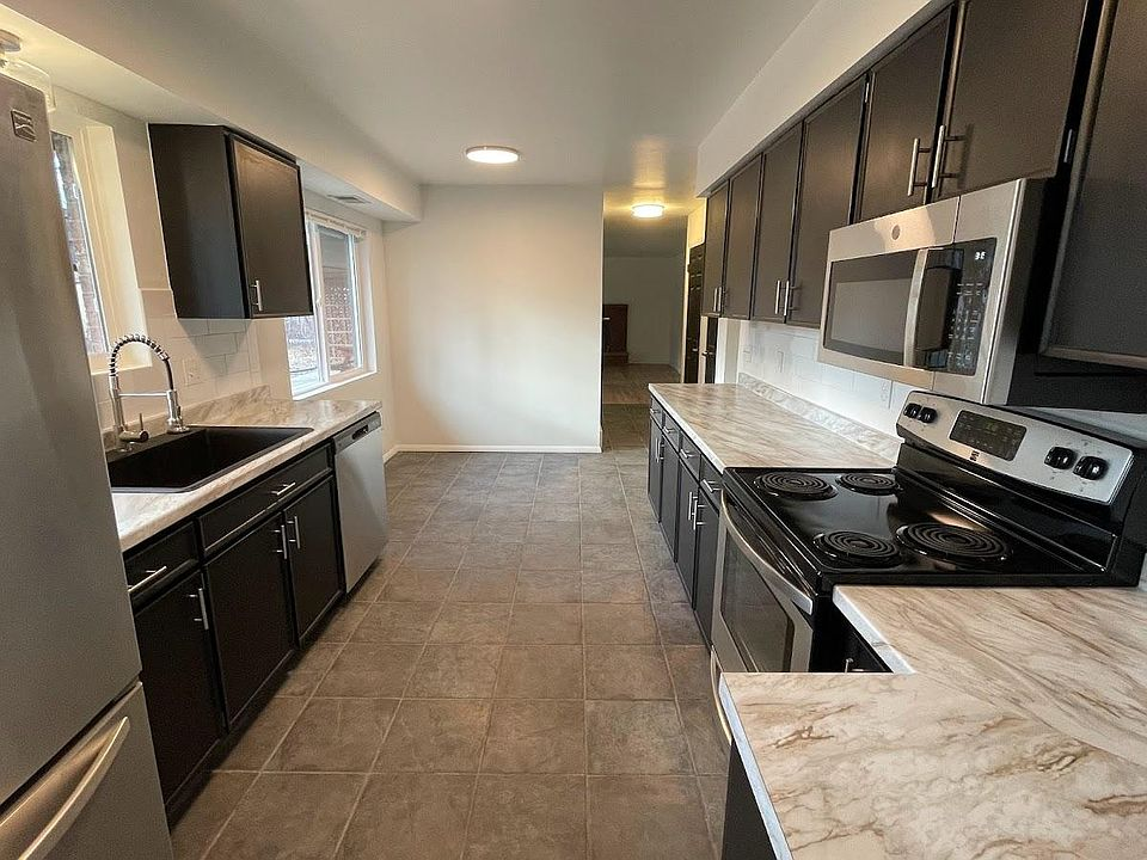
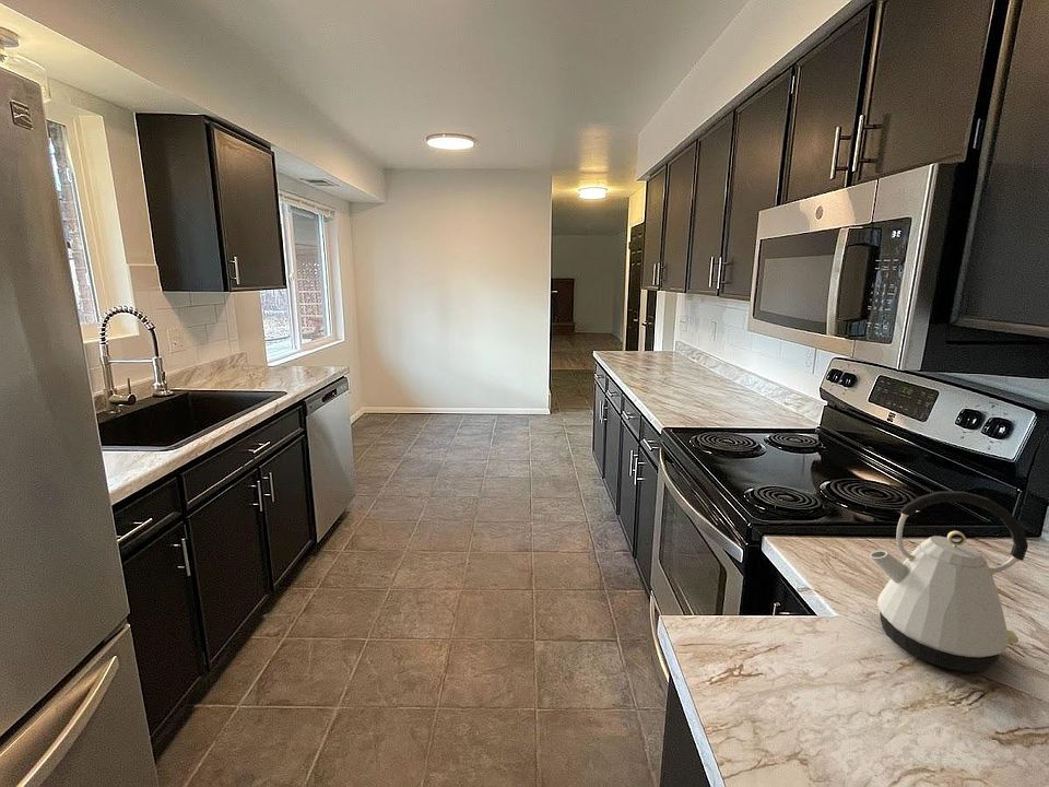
+ kettle [869,491,1029,673]
